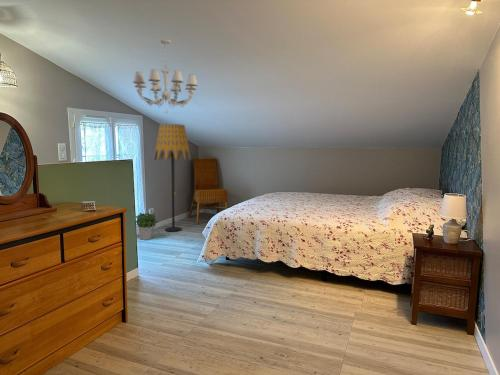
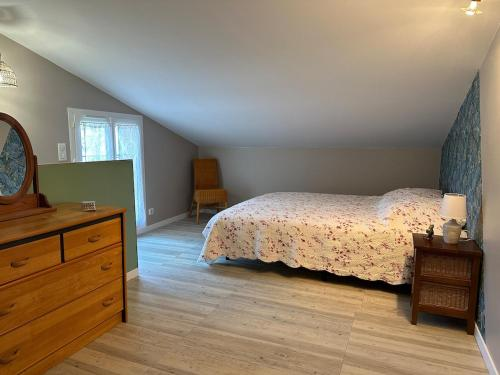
- chandelier [132,38,199,114]
- floor lamp [153,123,192,233]
- potted plant [135,212,159,241]
